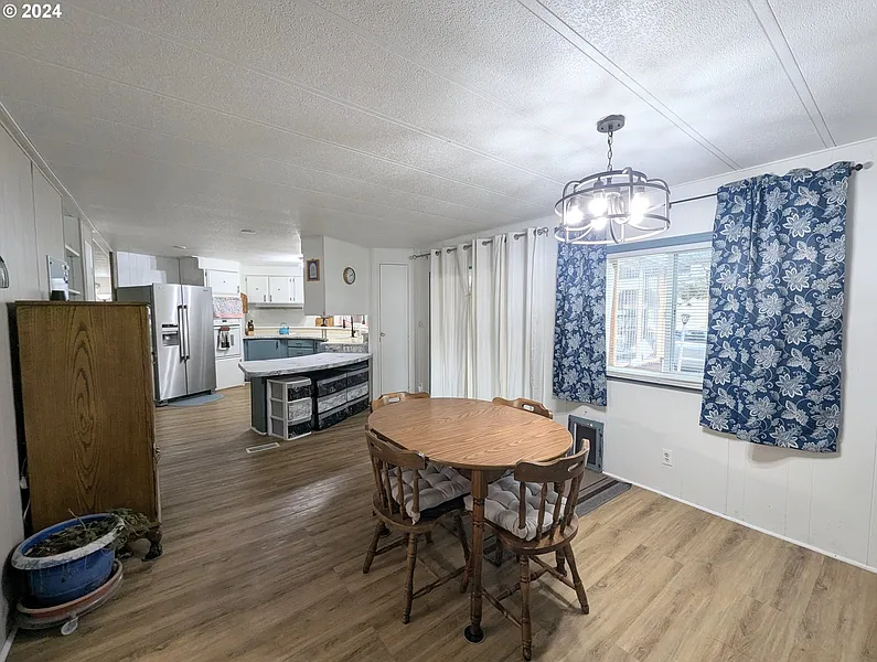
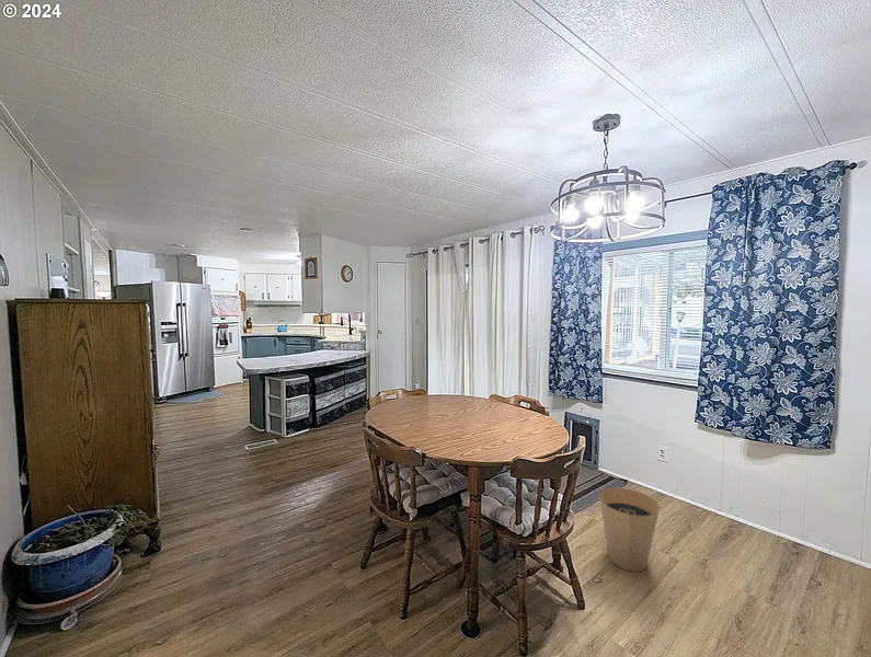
+ trash can [598,487,661,573]
